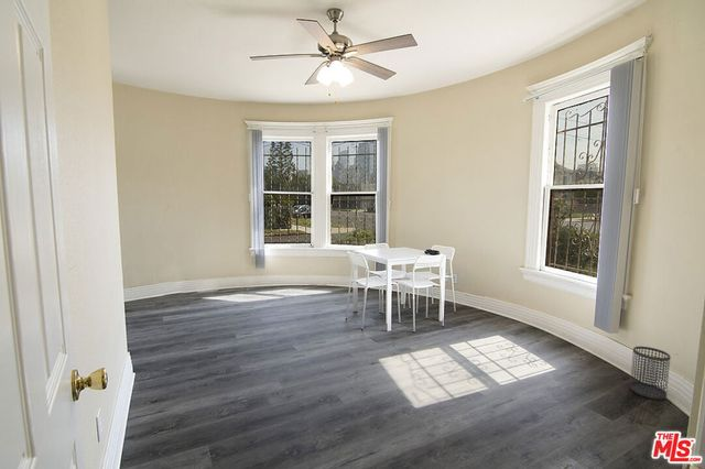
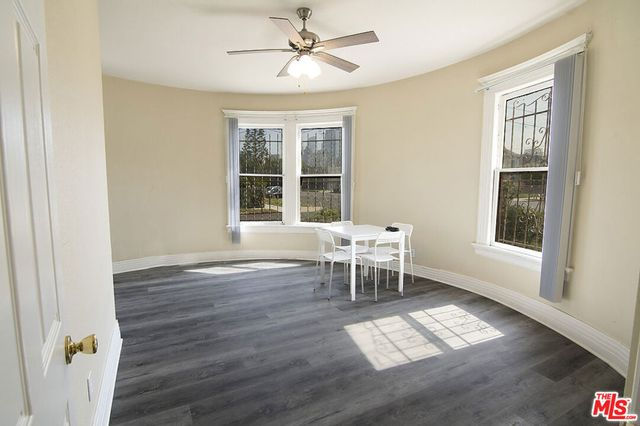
- wastebasket [629,346,672,401]
